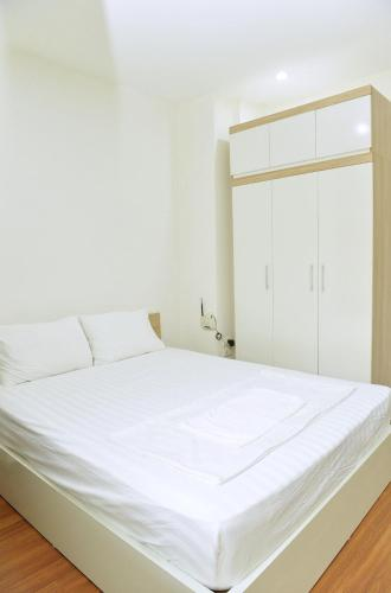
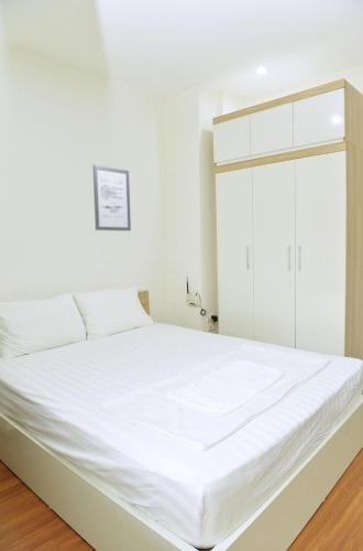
+ wall art [92,164,132,231]
